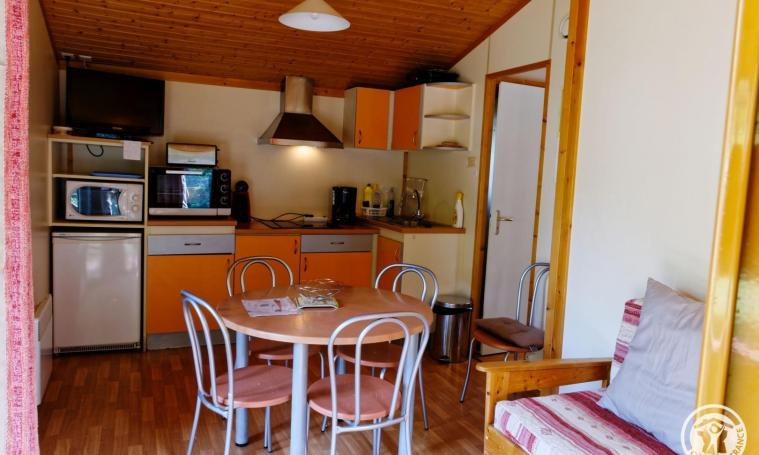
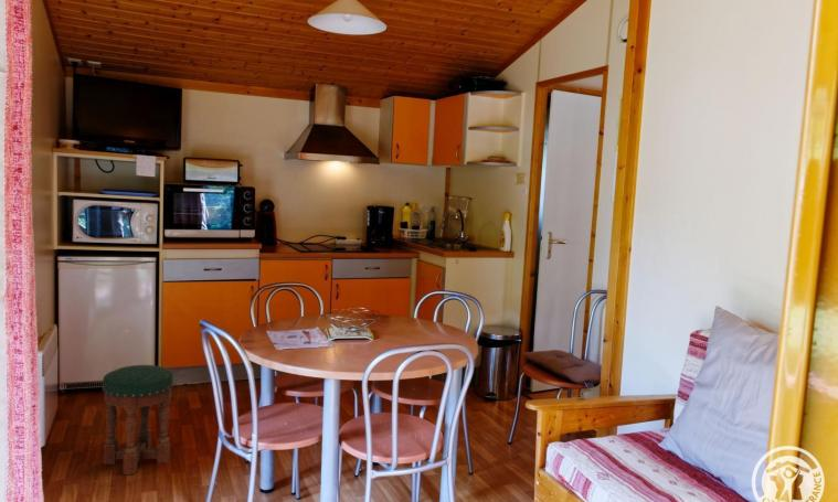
+ stool [102,364,174,476]
